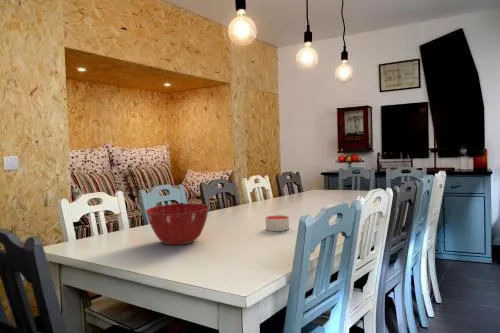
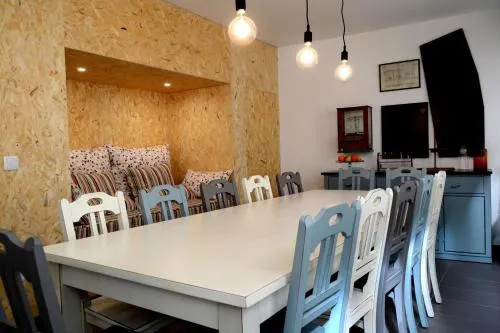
- candle [265,214,290,232]
- mixing bowl [144,203,211,246]
